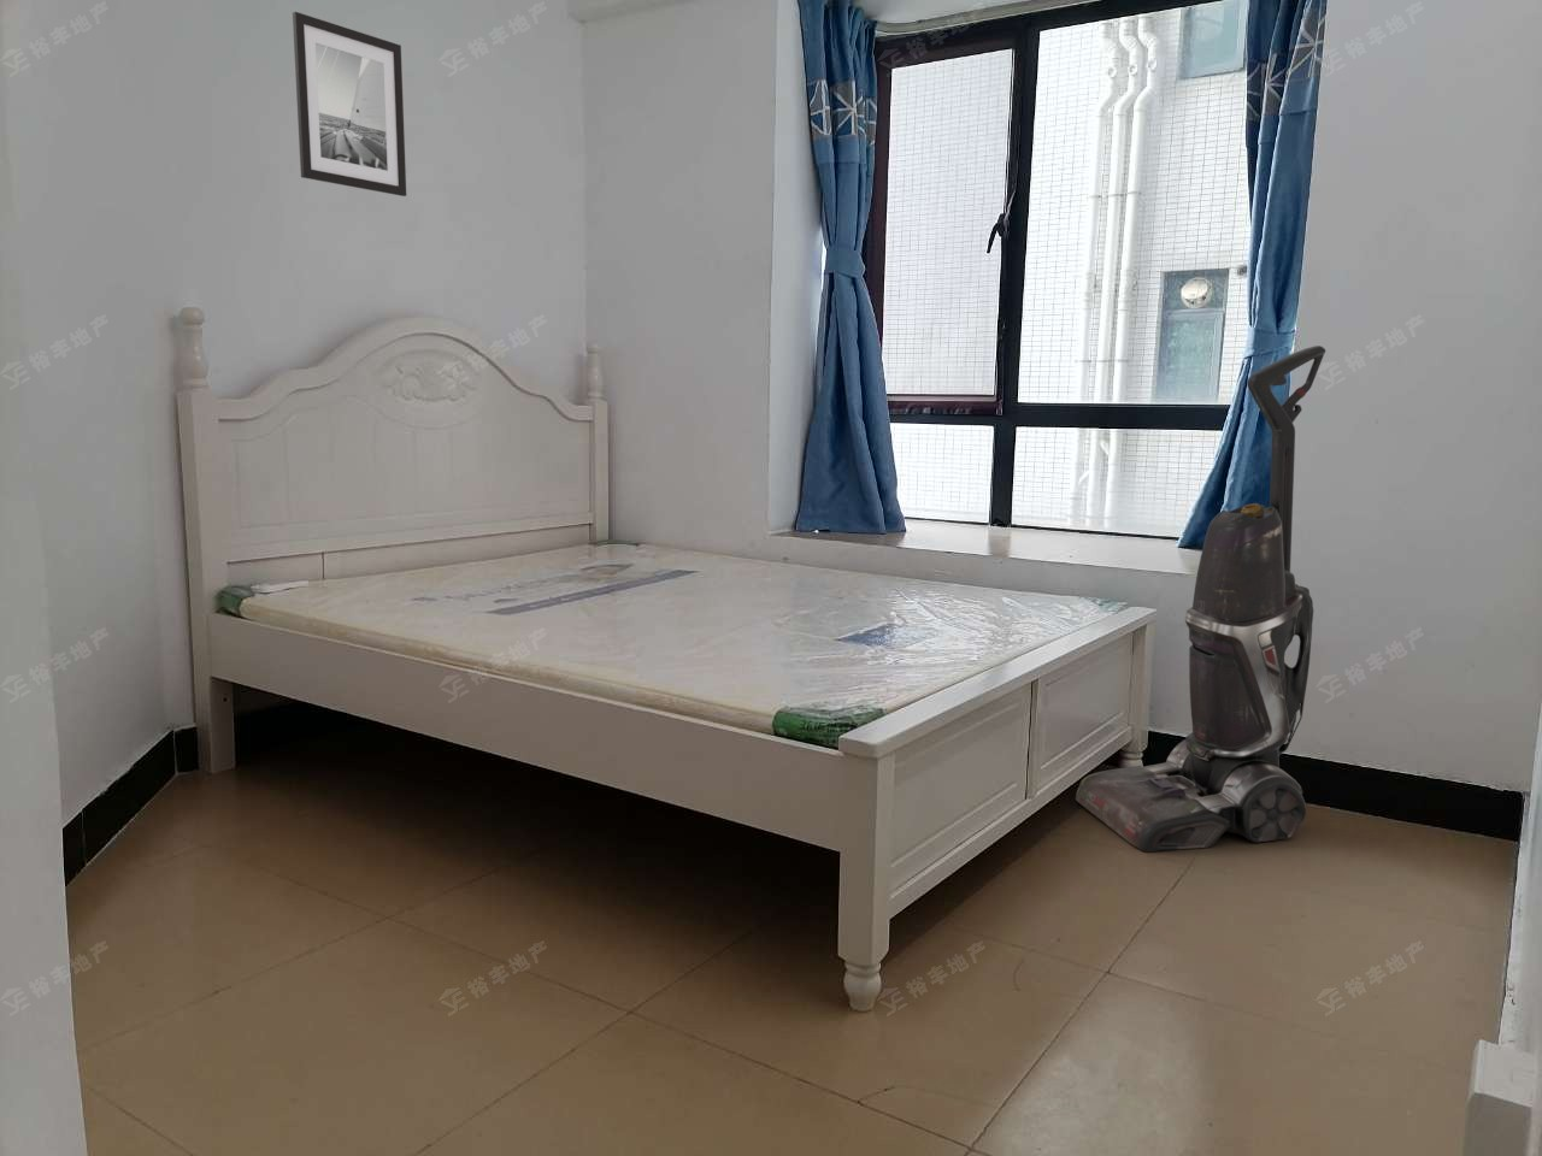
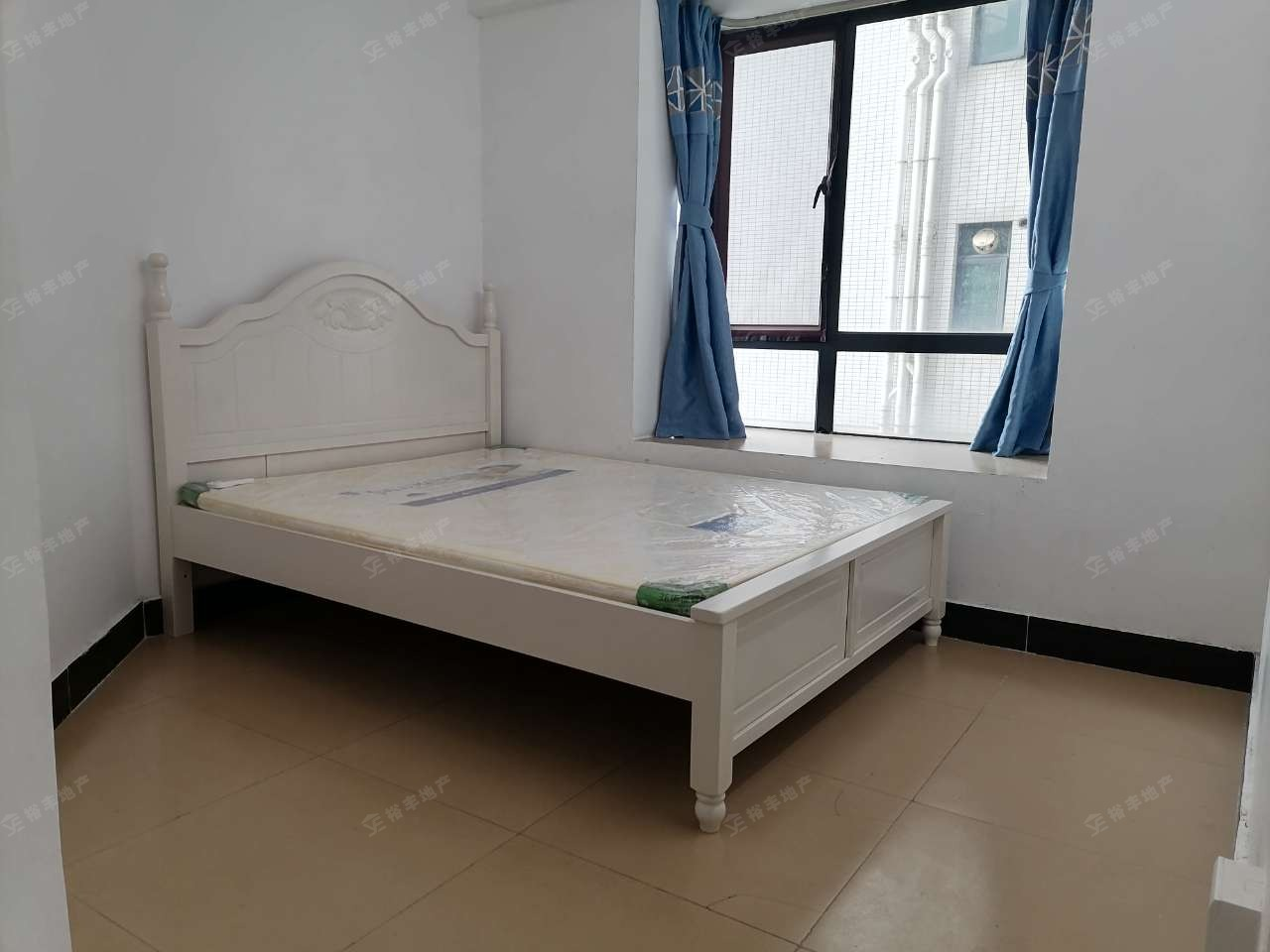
- wall art [291,11,407,198]
- vacuum cleaner [1075,345,1326,852]
